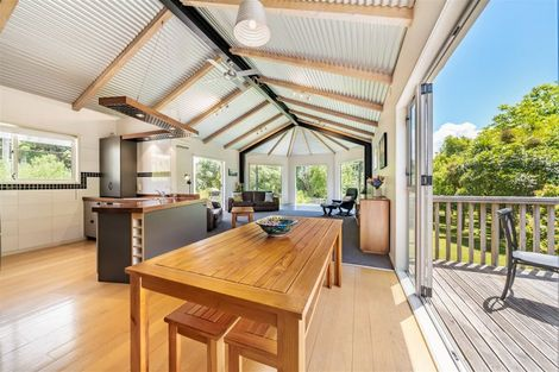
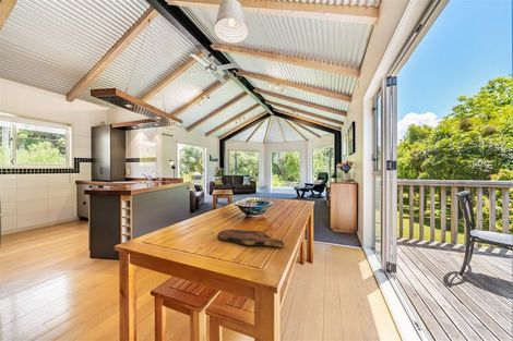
+ cutting board [216,229,285,248]
